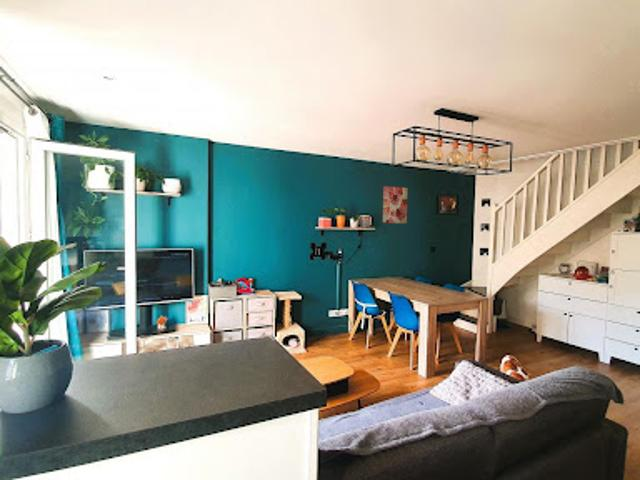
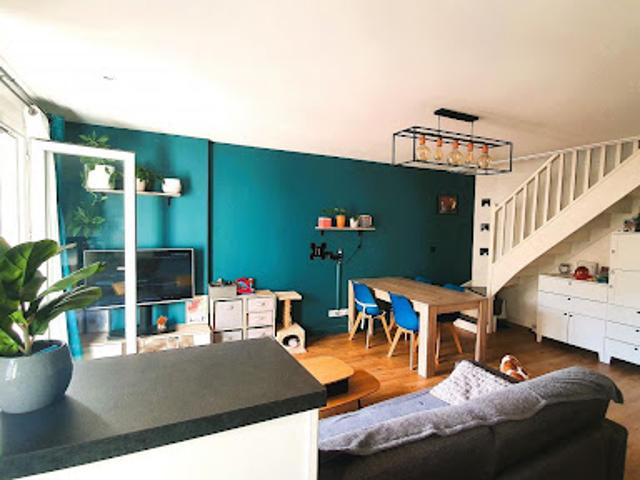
- wall art [382,185,409,224]
